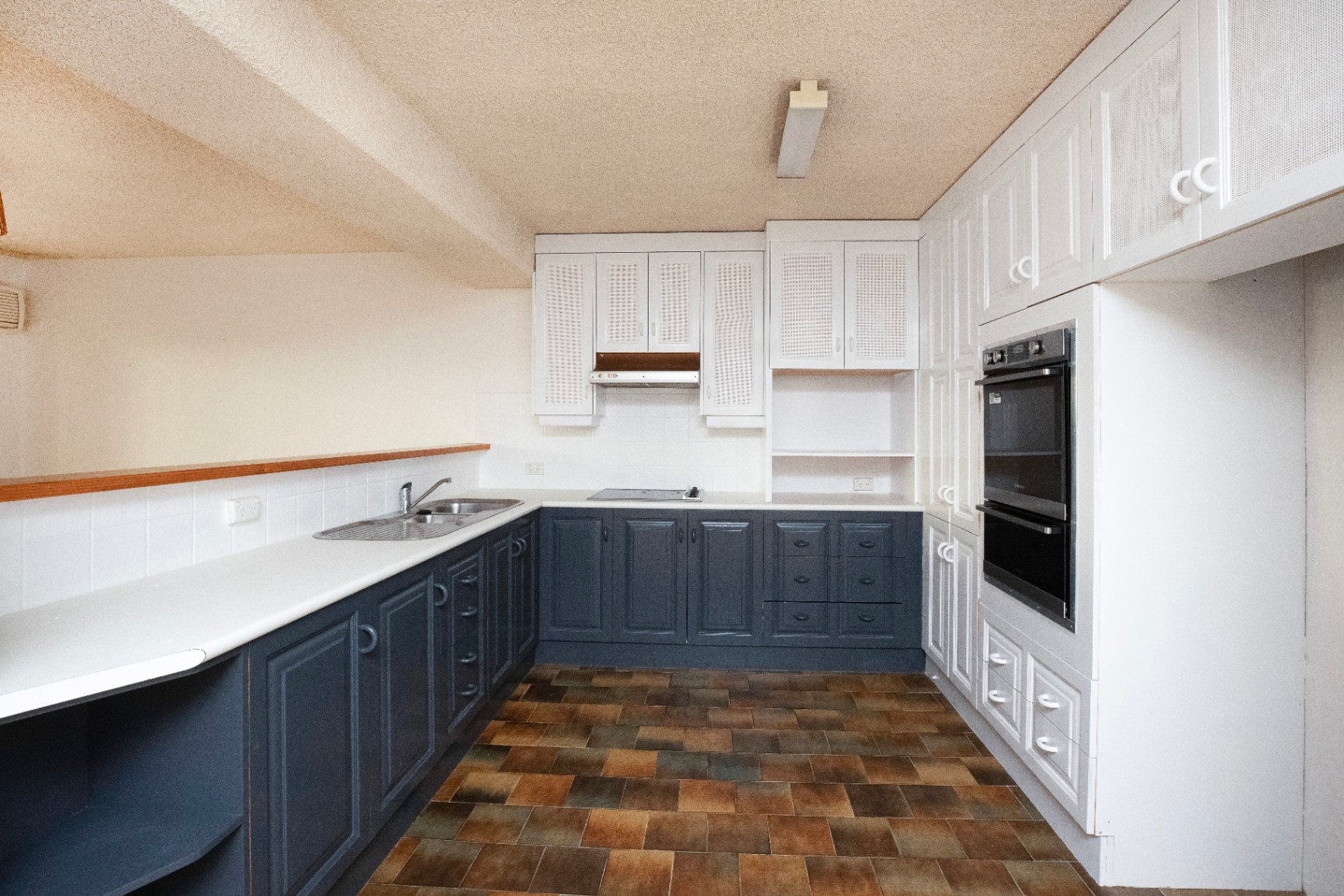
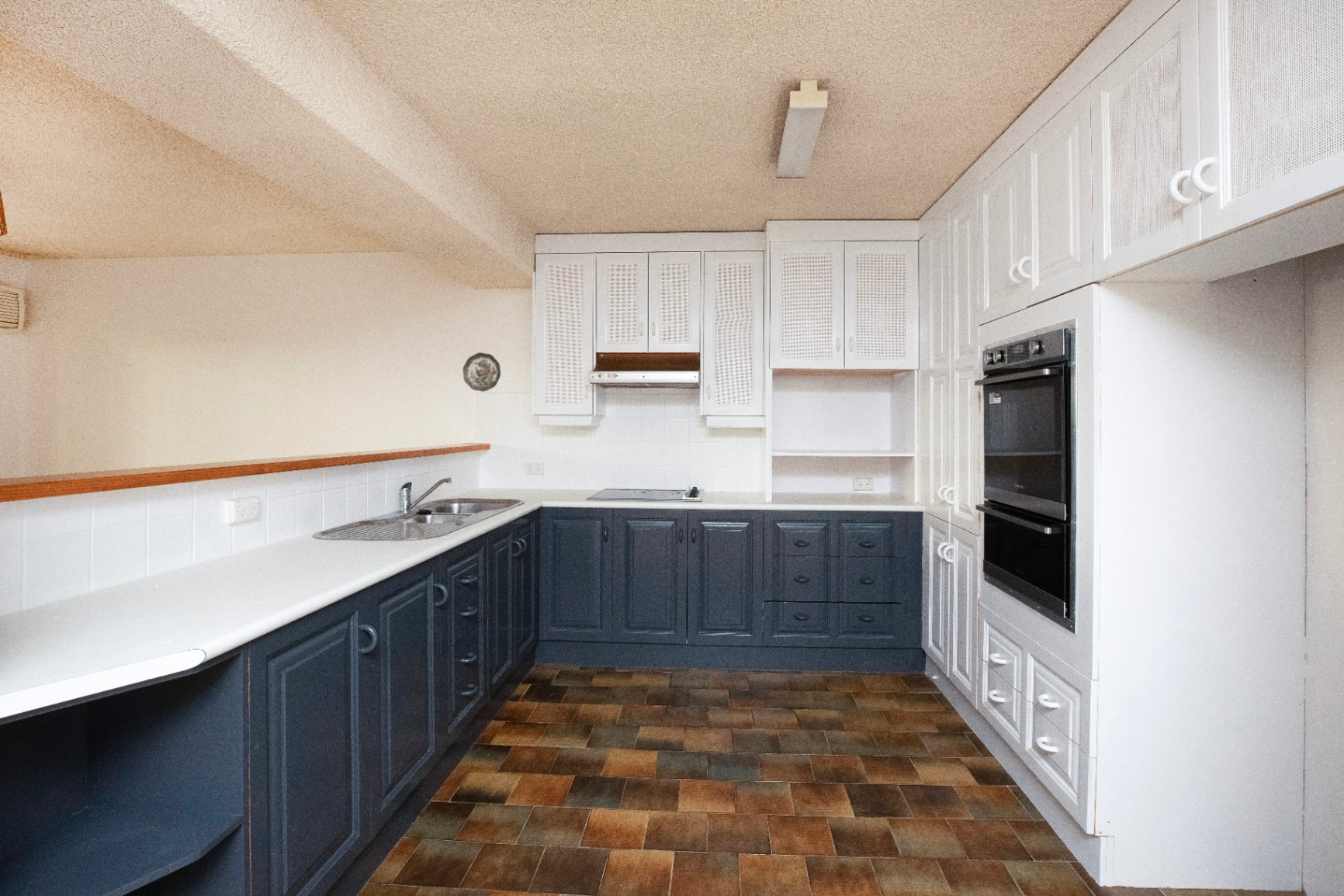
+ decorative plate [462,351,501,393]
